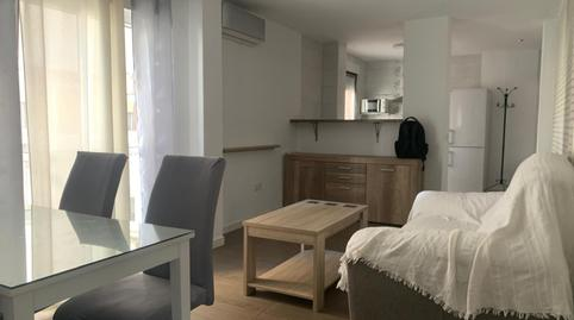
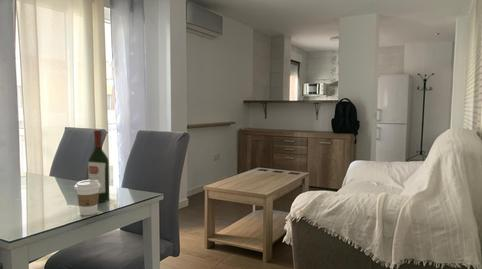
+ wine bottle [87,129,110,203]
+ coffee cup [74,179,101,216]
